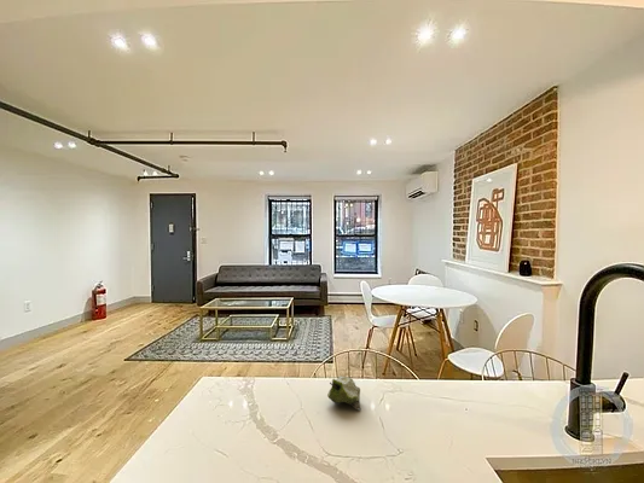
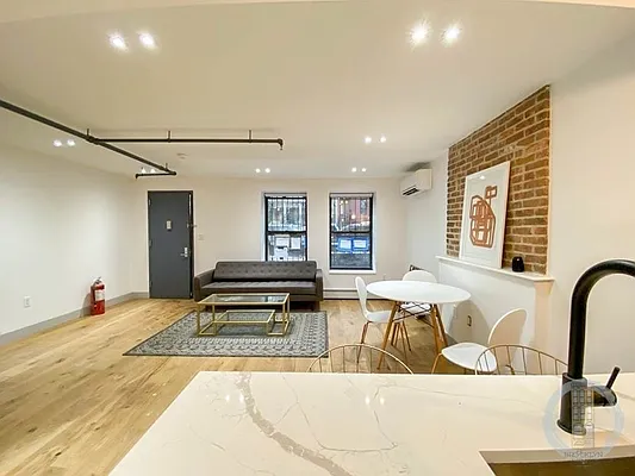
- fruit [326,376,361,412]
